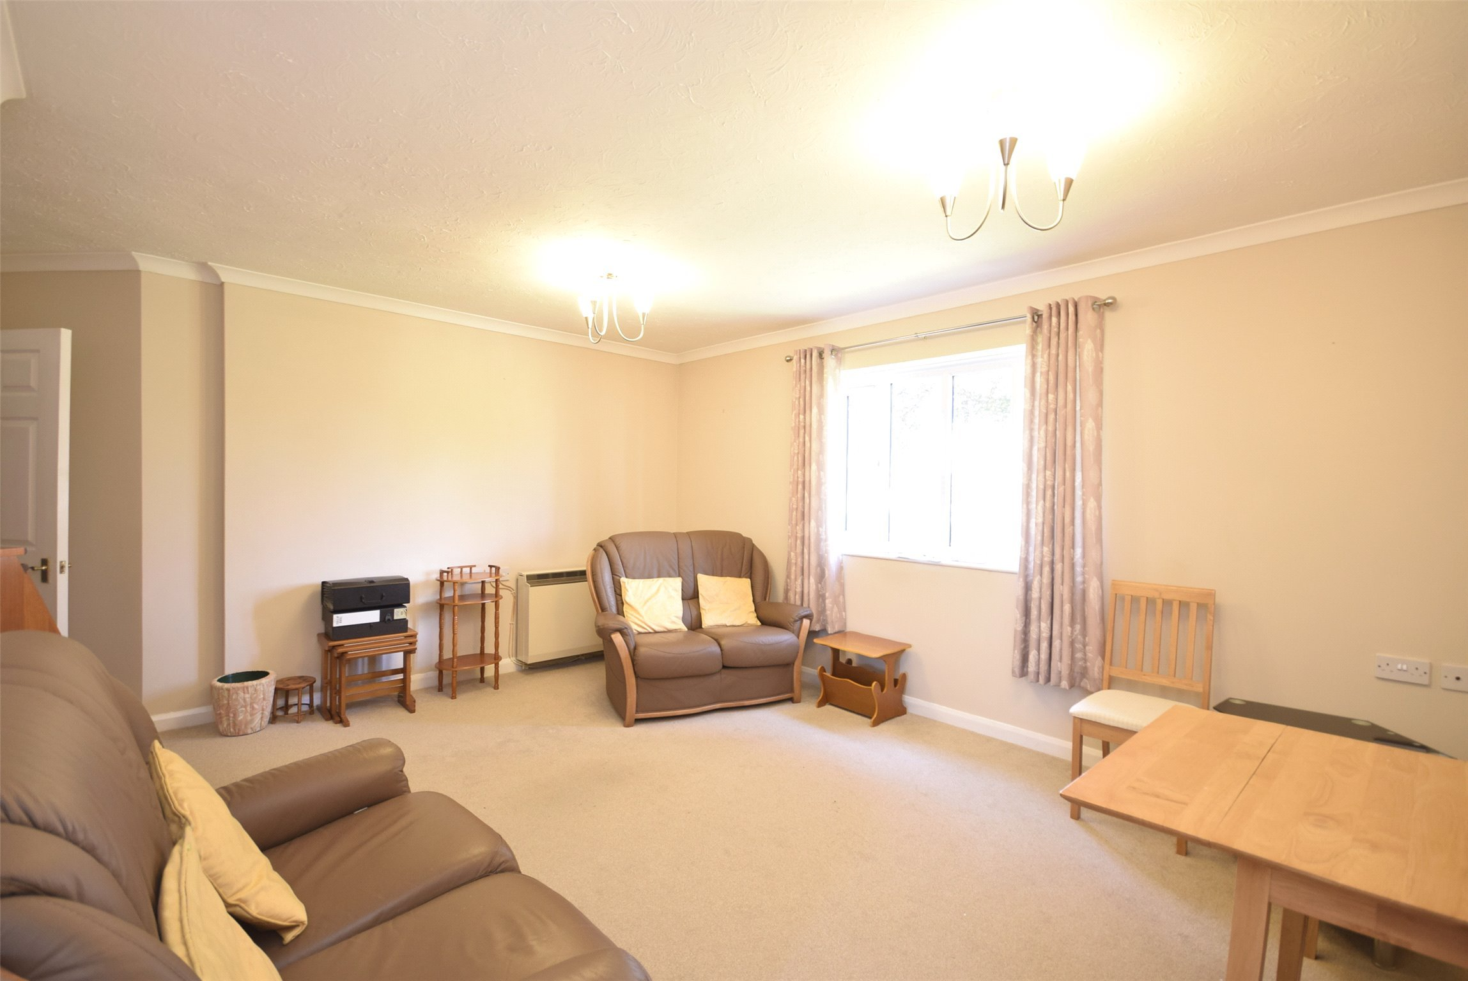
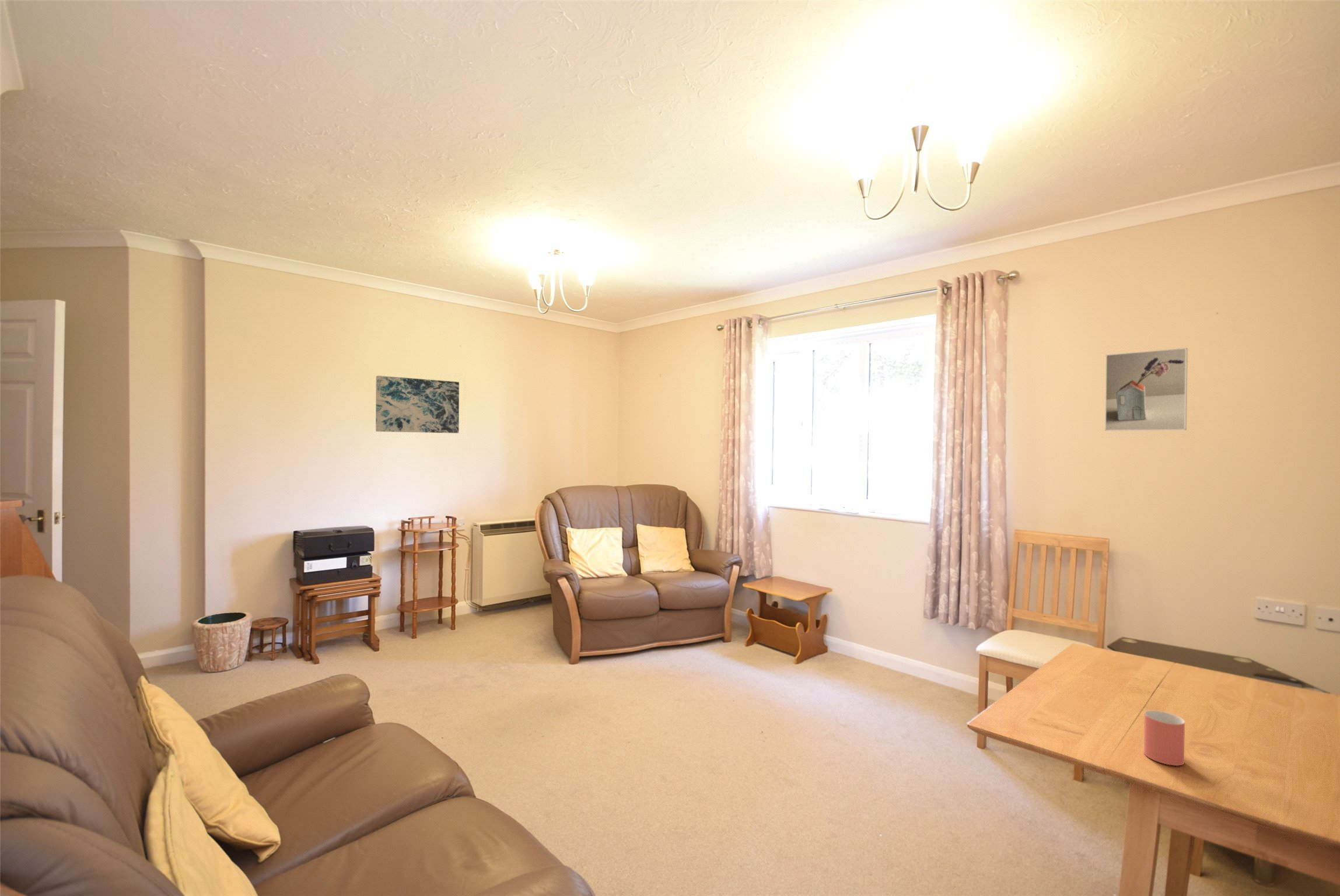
+ cup [1143,710,1185,767]
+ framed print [1104,347,1188,432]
+ wall art [375,375,460,434]
